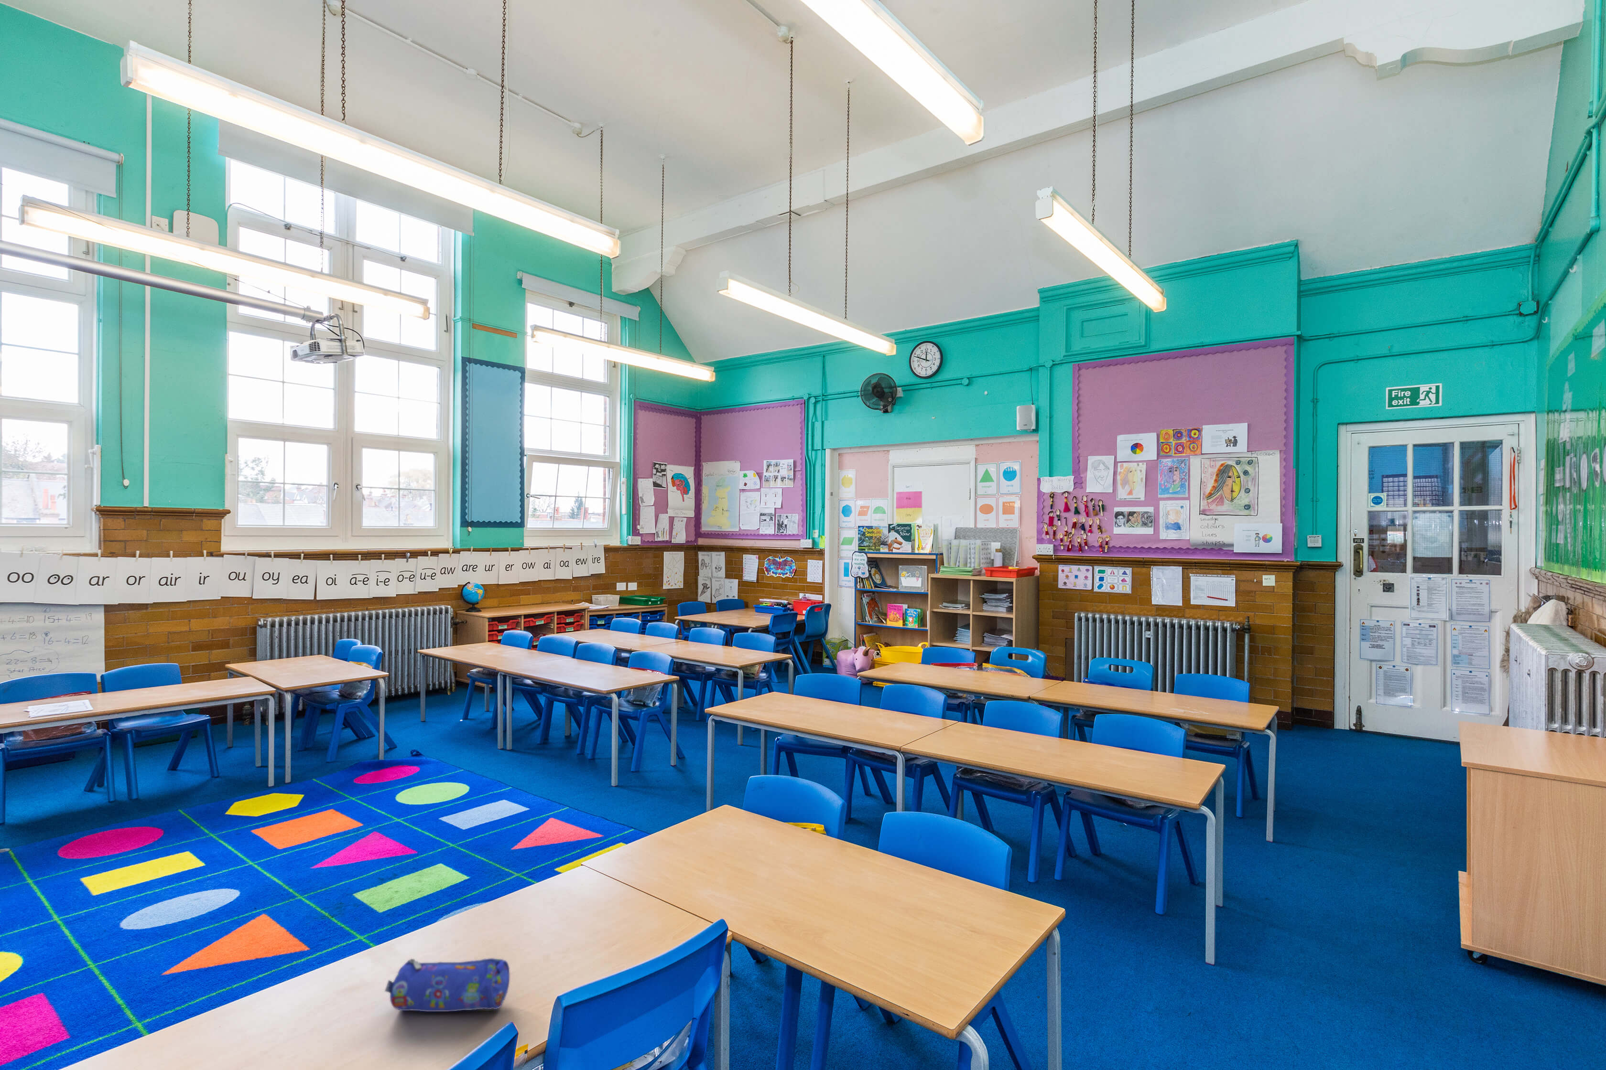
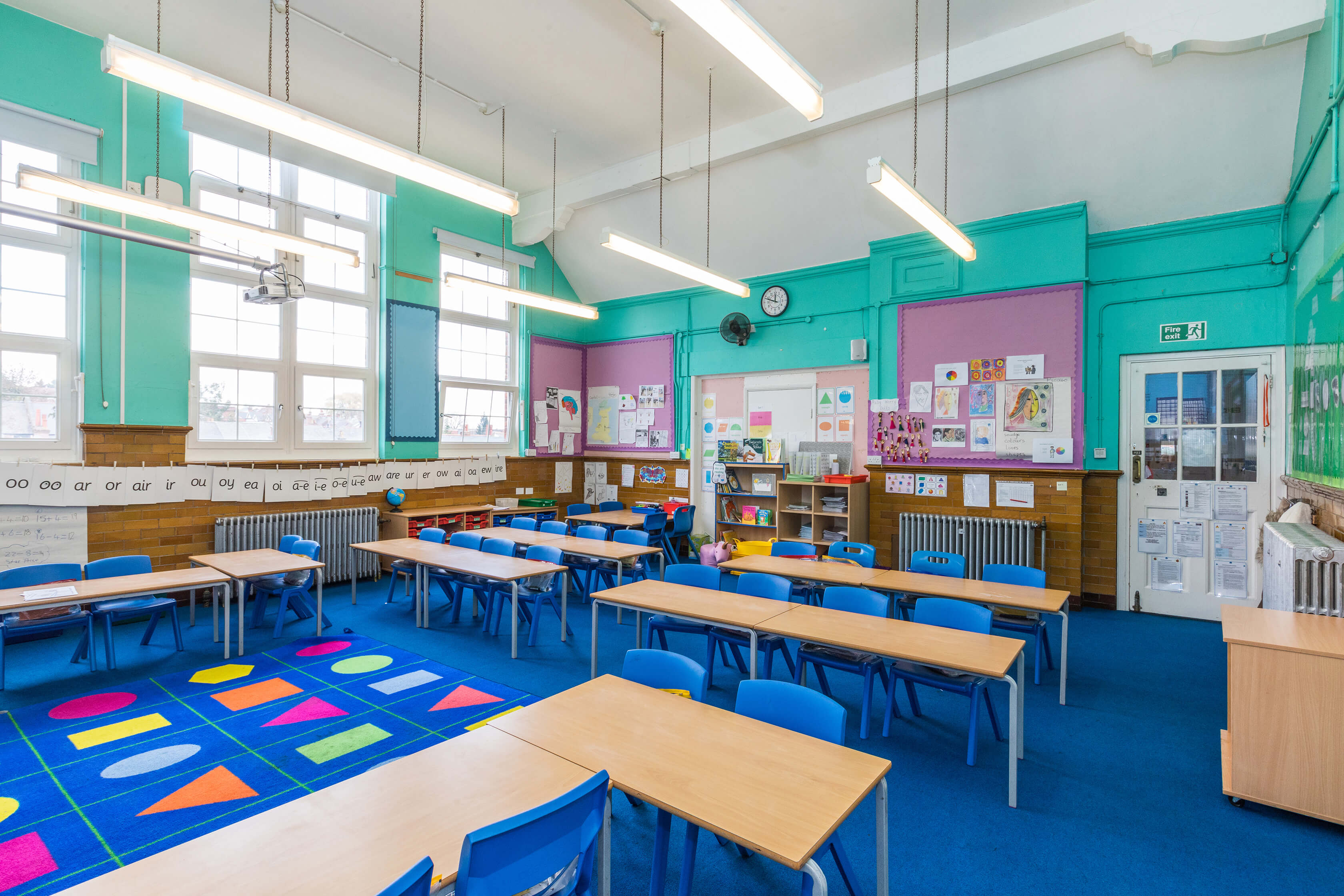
- pencil case [385,958,510,1013]
